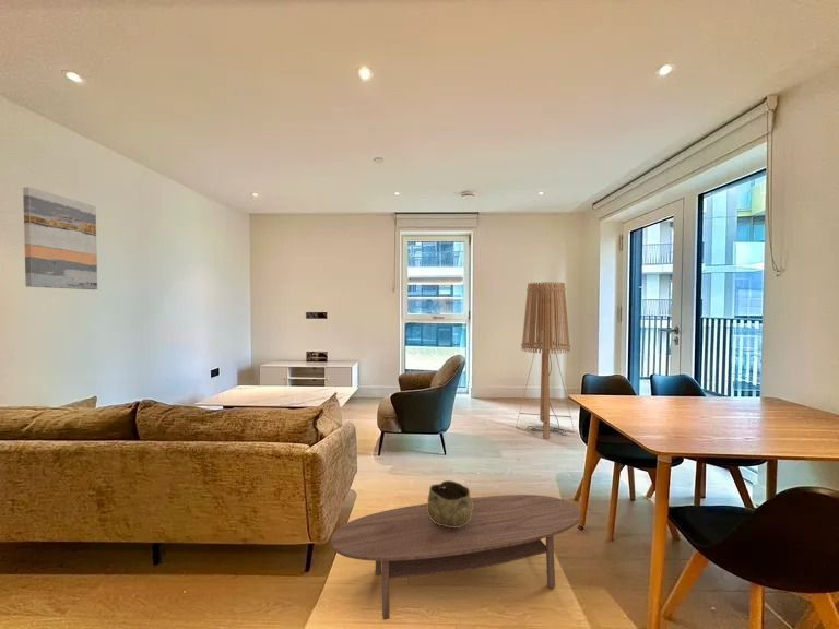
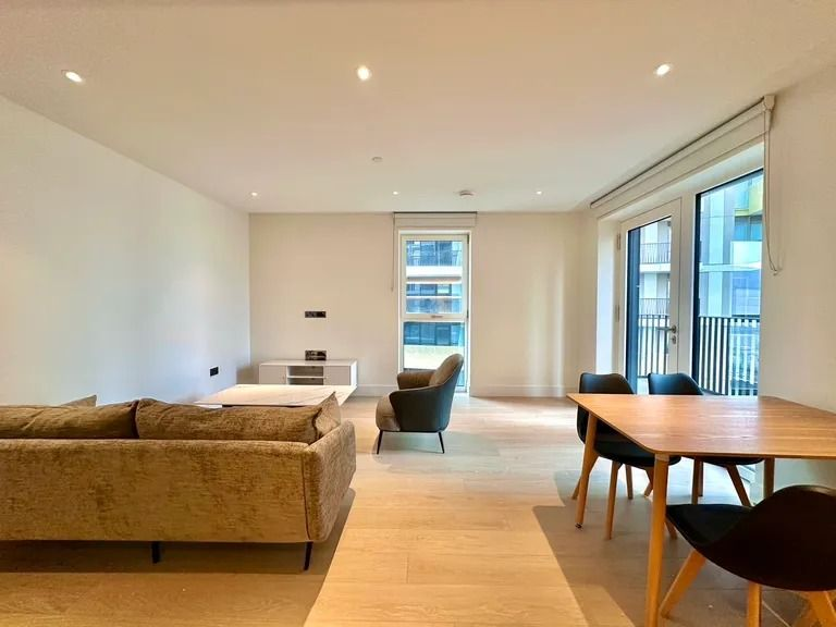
- decorative bowl [427,479,473,527]
- floor lamp [515,281,576,440]
- wall art [22,187,98,290]
- coffee table [330,494,581,620]
